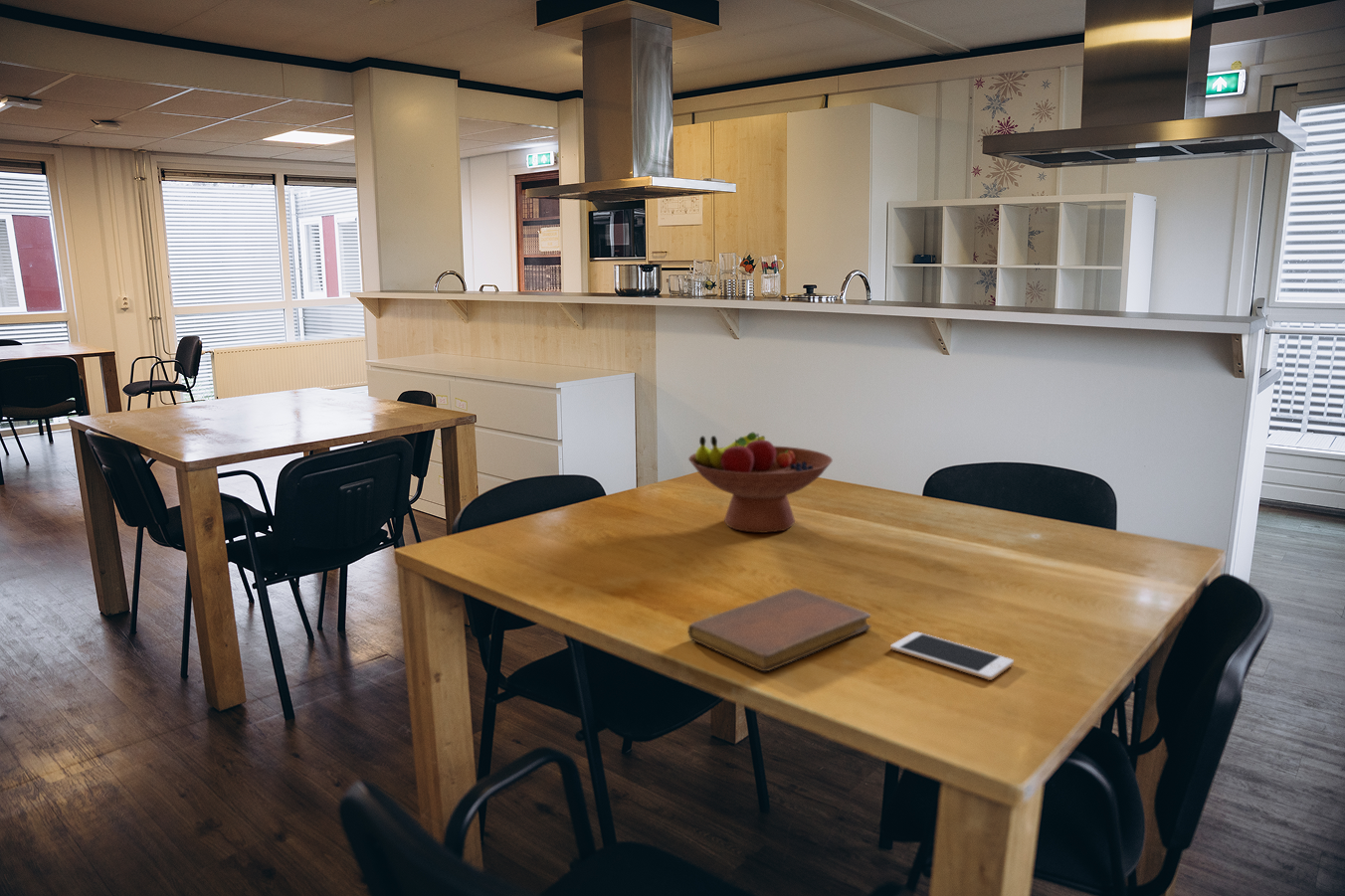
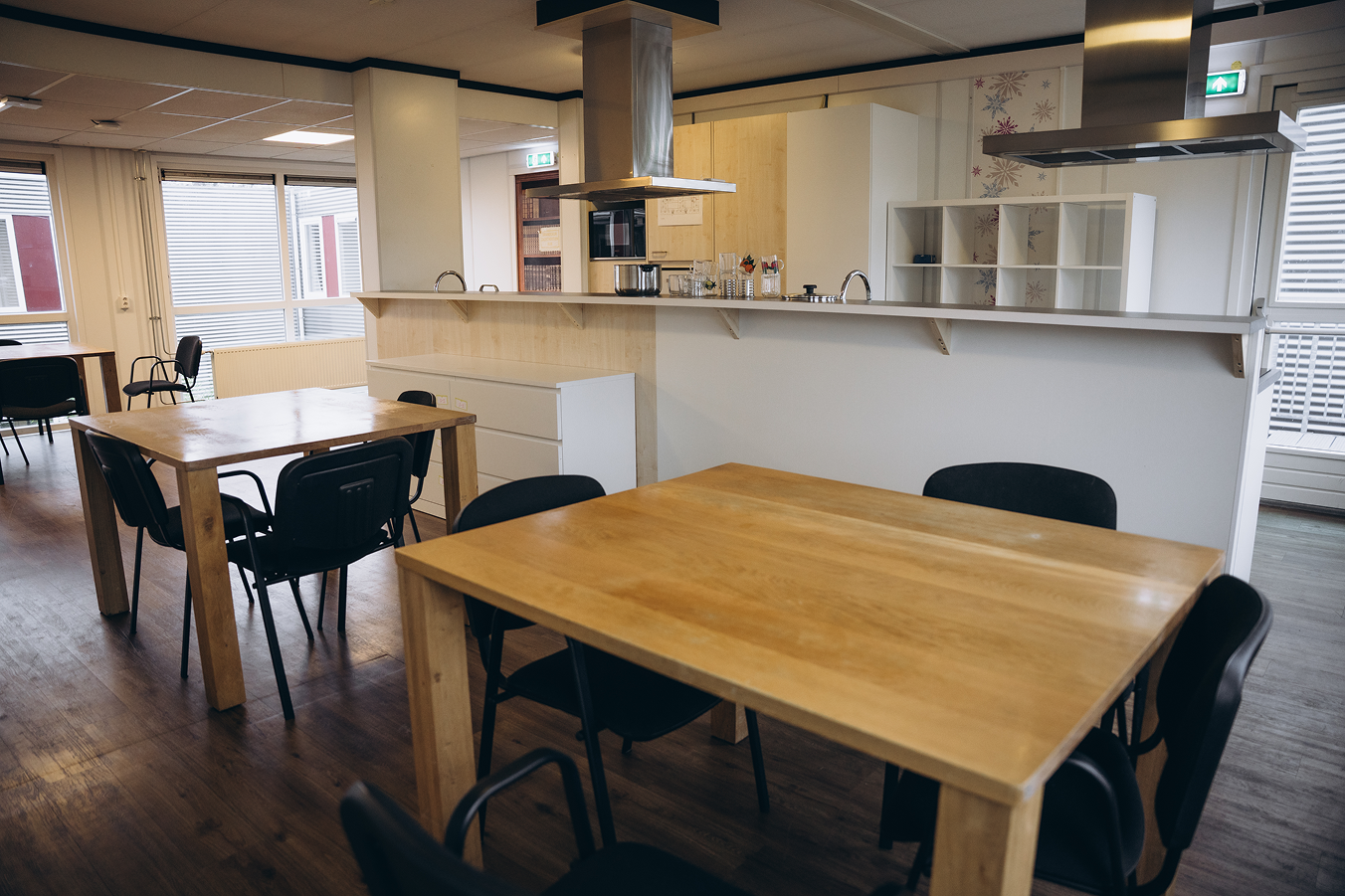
- notebook [686,587,871,672]
- cell phone [889,630,1015,681]
- fruit bowl [687,432,834,534]
